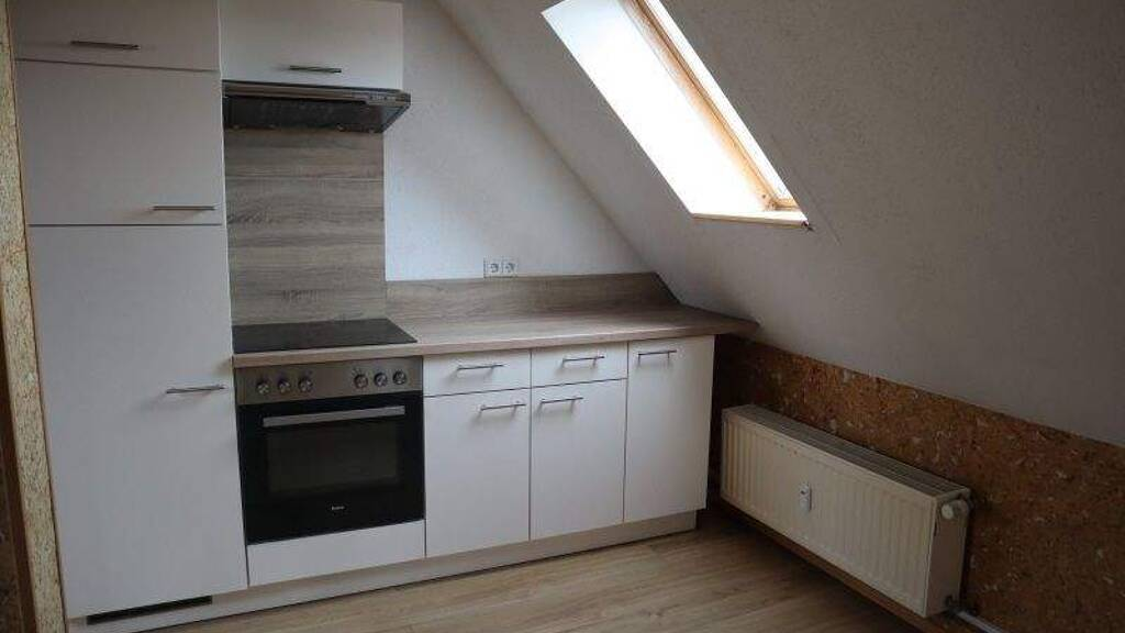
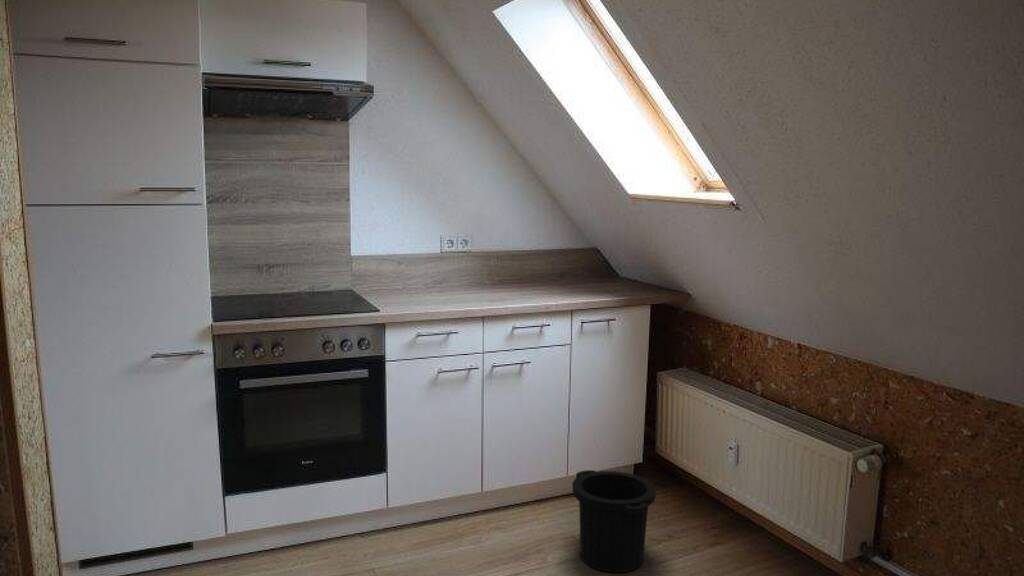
+ trash can [571,469,657,573]
